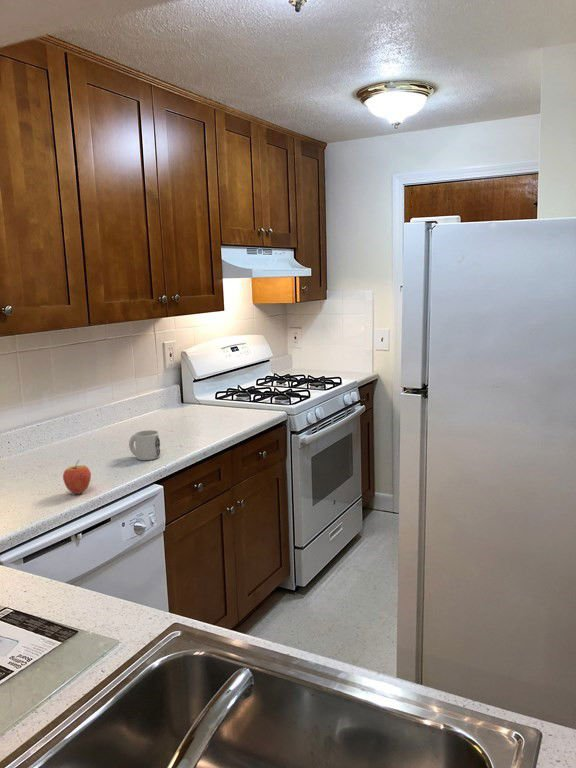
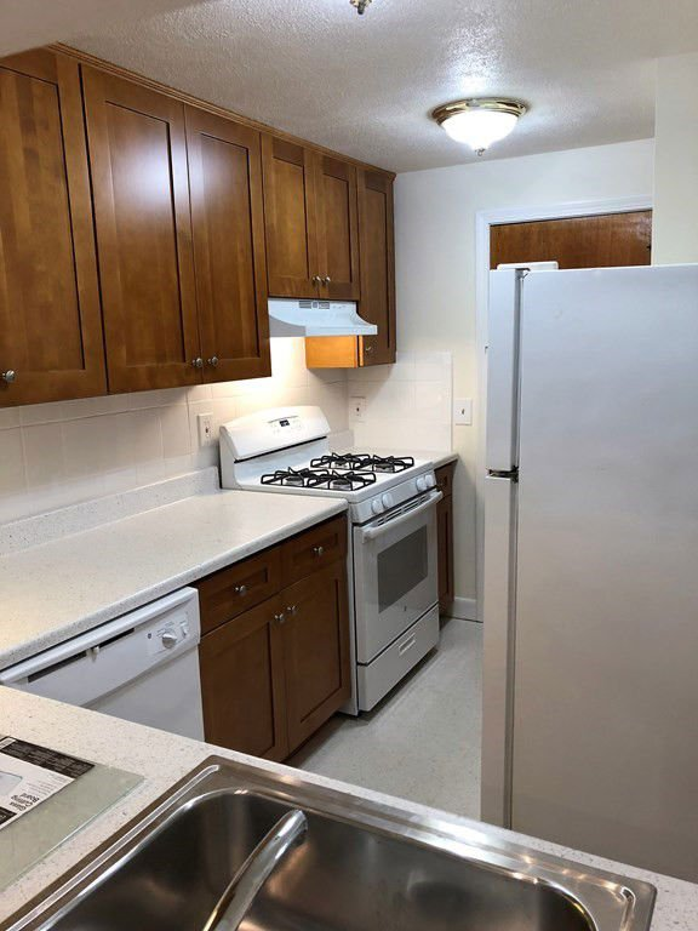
- mug [128,429,161,461]
- fruit [62,459,92,495]
